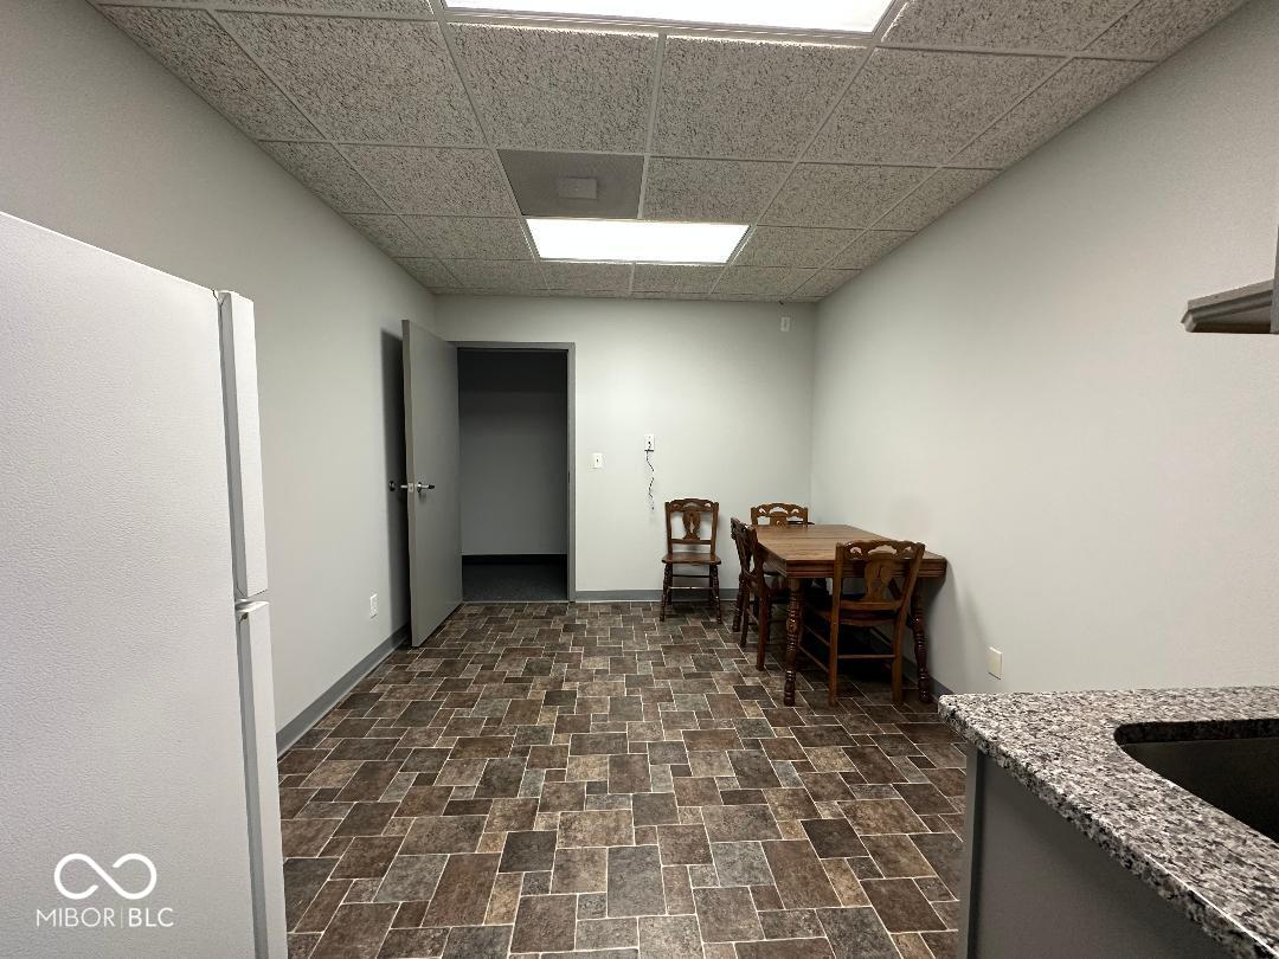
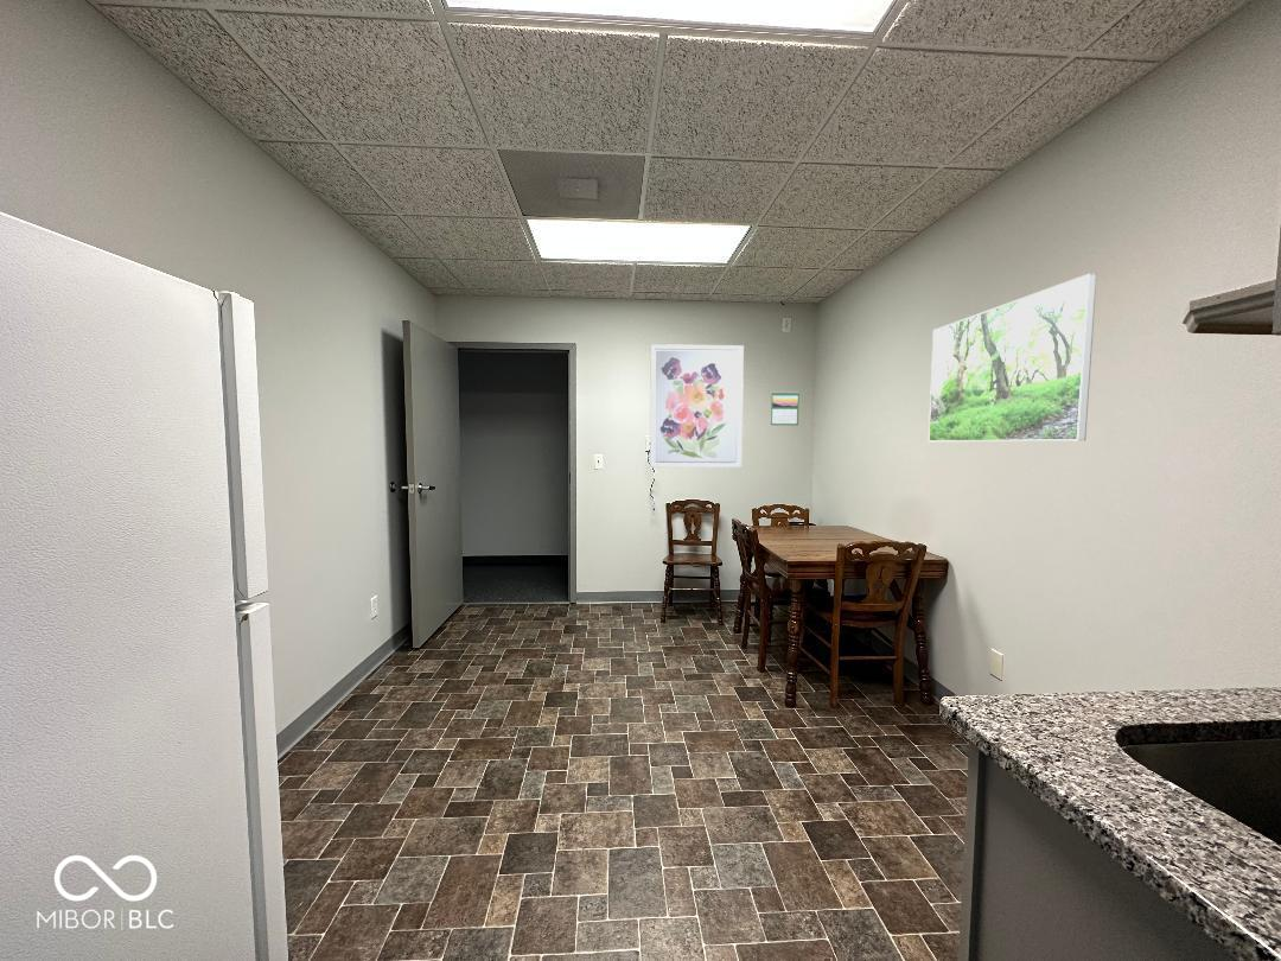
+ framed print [928,273,1098,443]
+ wall art [649,343,745,469]
+ calendar [770,390,801,426]
